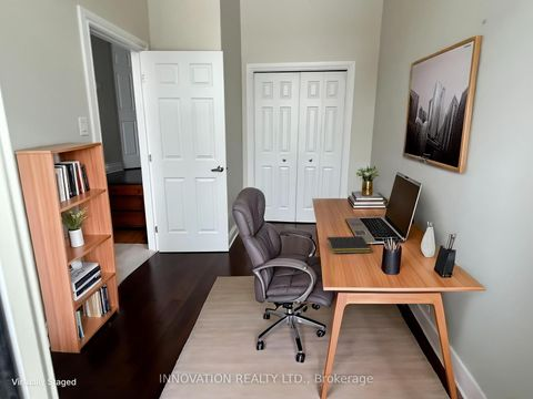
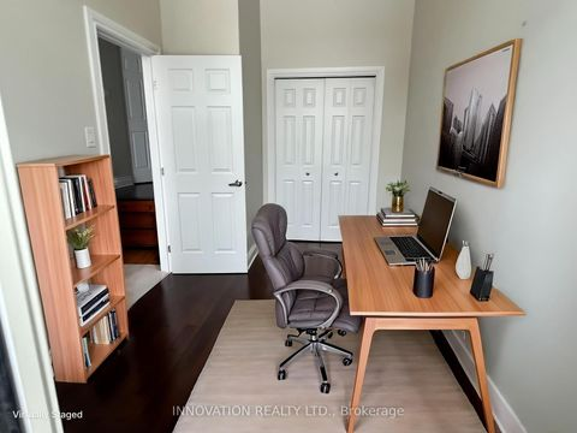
- notepad [325,235,372,255]
